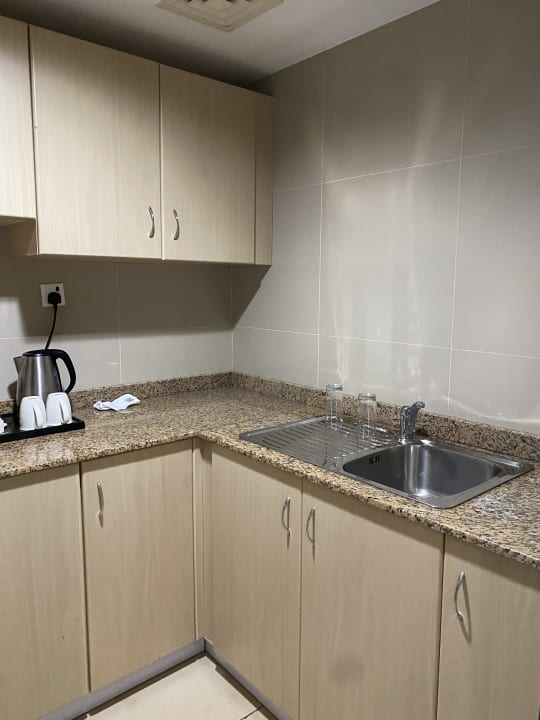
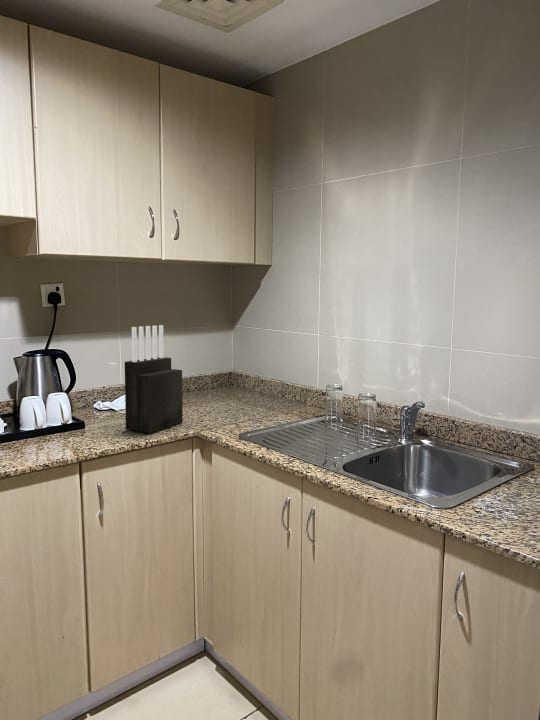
+ knife block [124,324,184,434]
